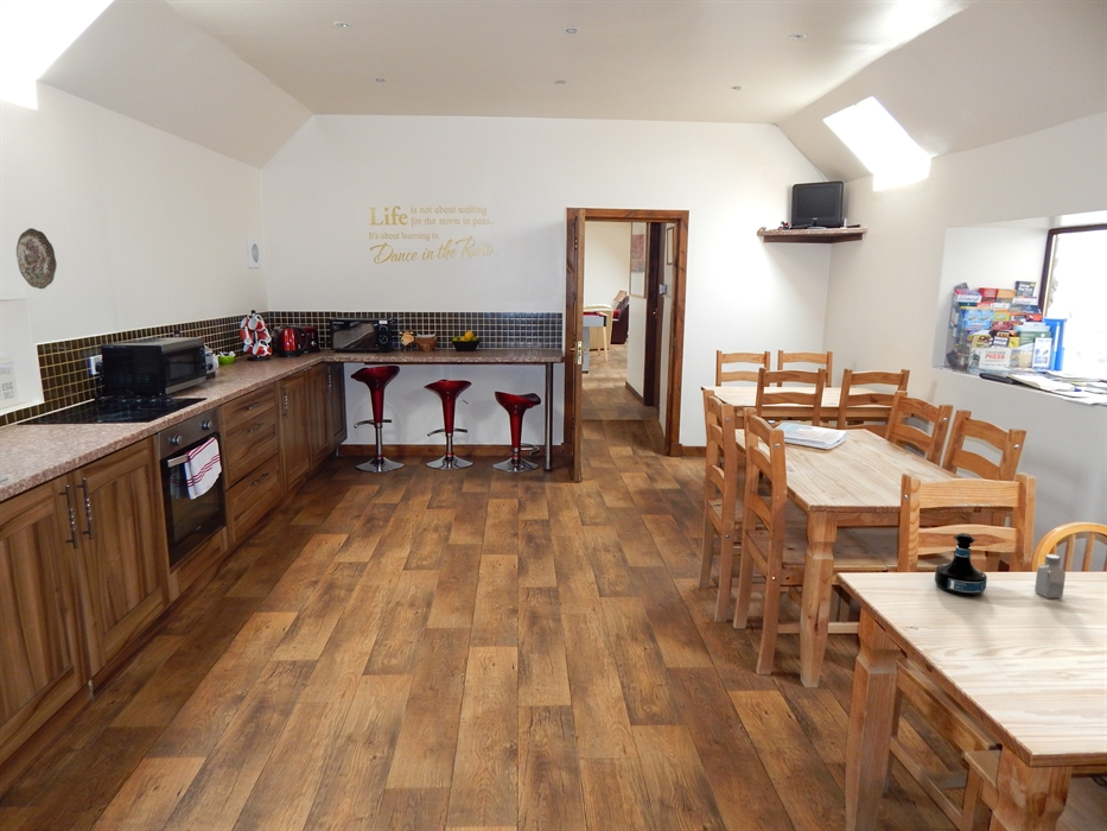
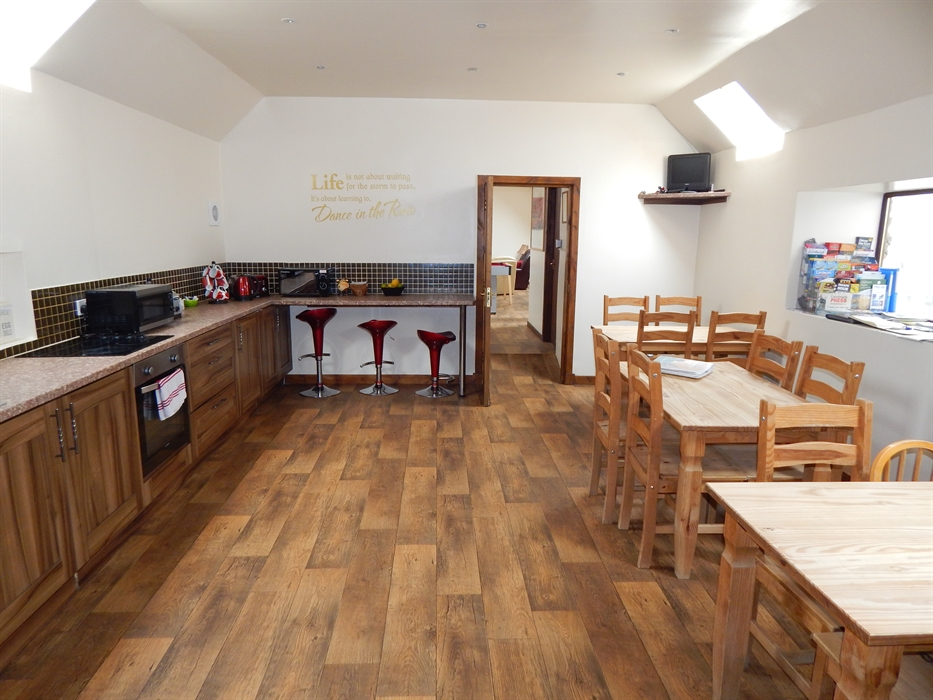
- saltshaker [1033,553,1067,600]
- tequila bottle [934,532,988,597]
- decorative plate [15,227,58,290]
